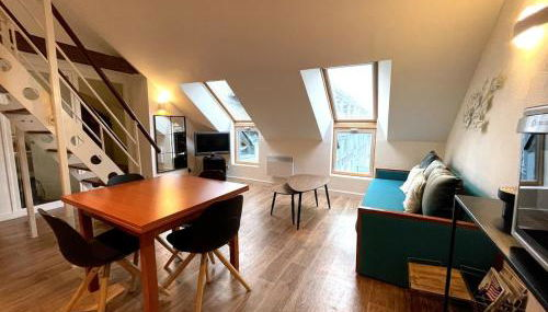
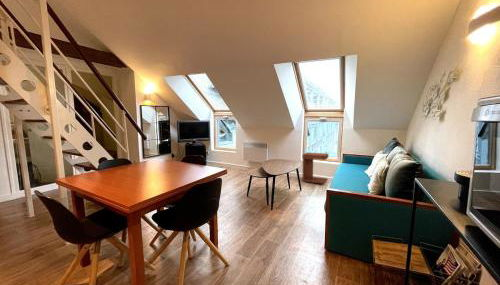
+ side table [301,151,330,185]
